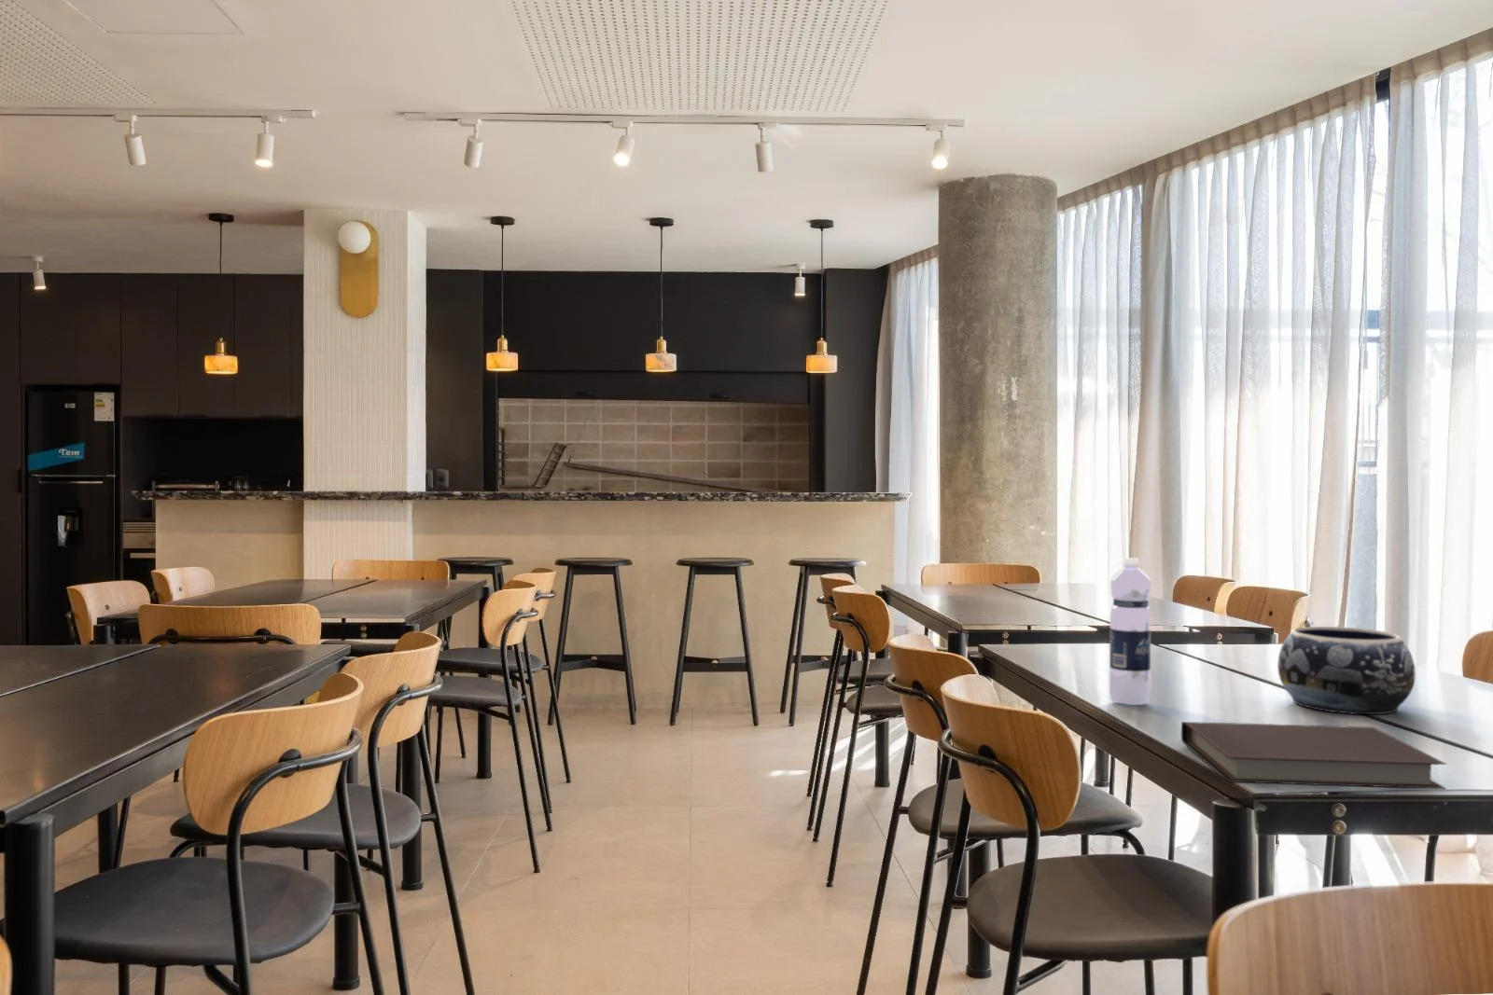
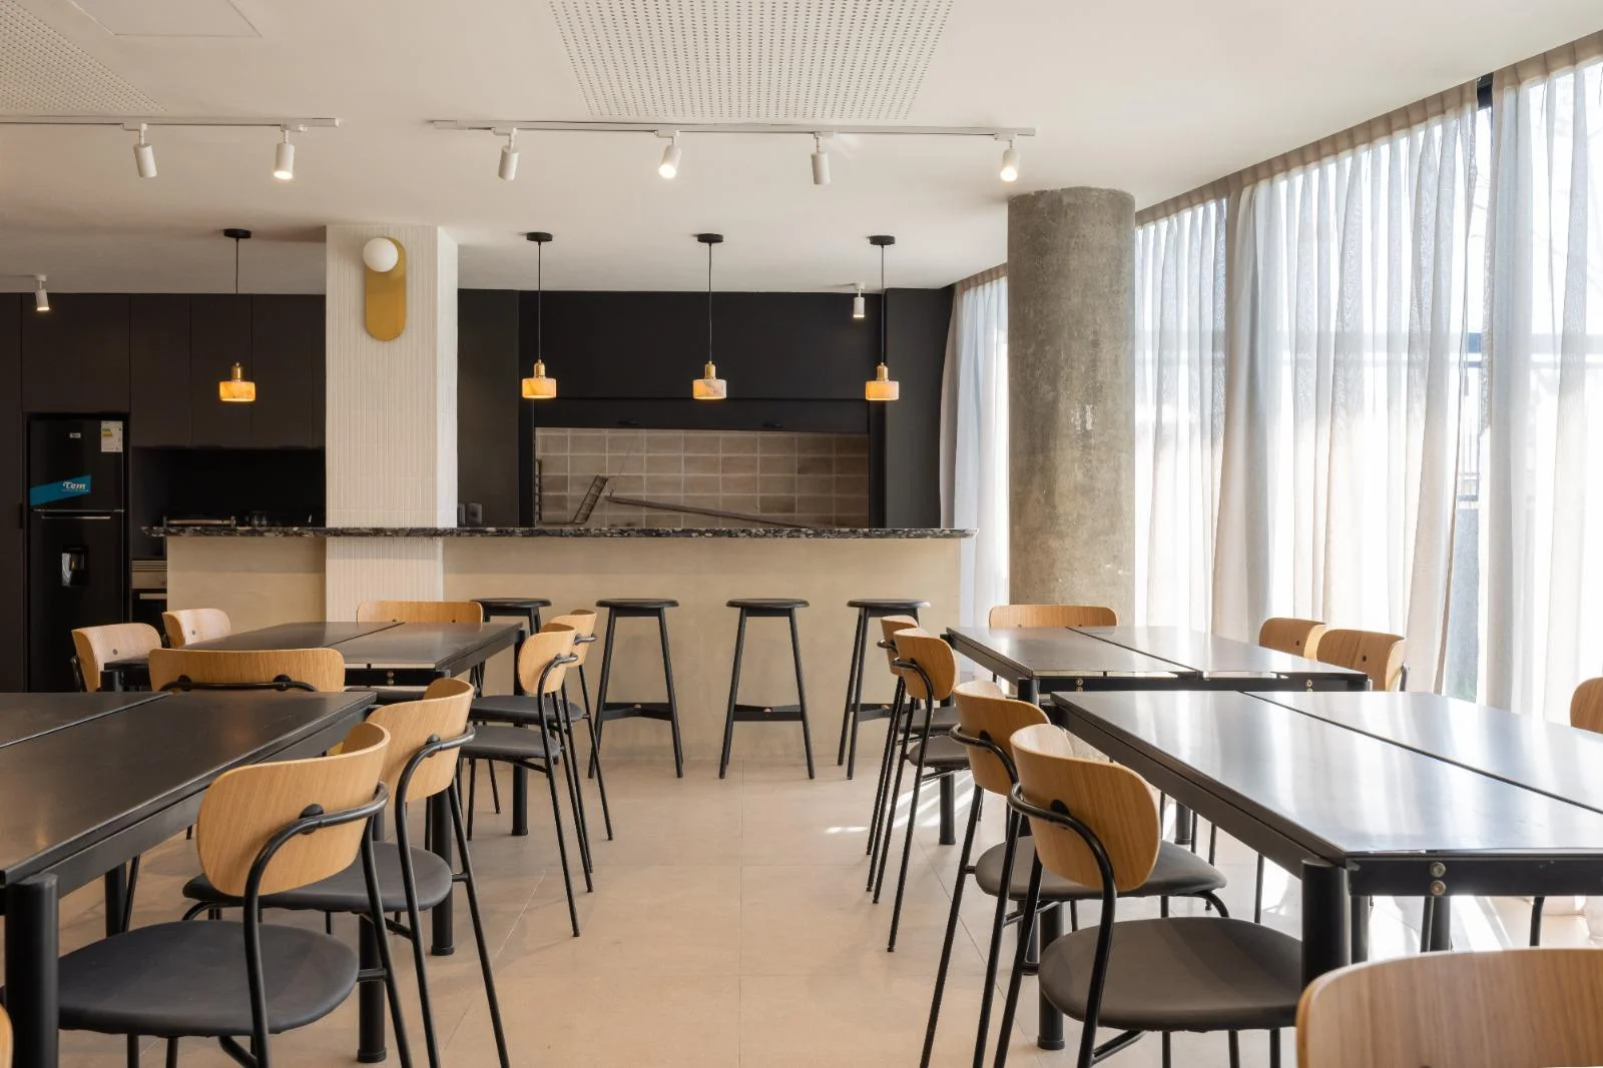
- water bottle [1109,556,1152,706]
- decorative bowl [1276,625,1416,715]
- notebook [1181,721,1447,790]
